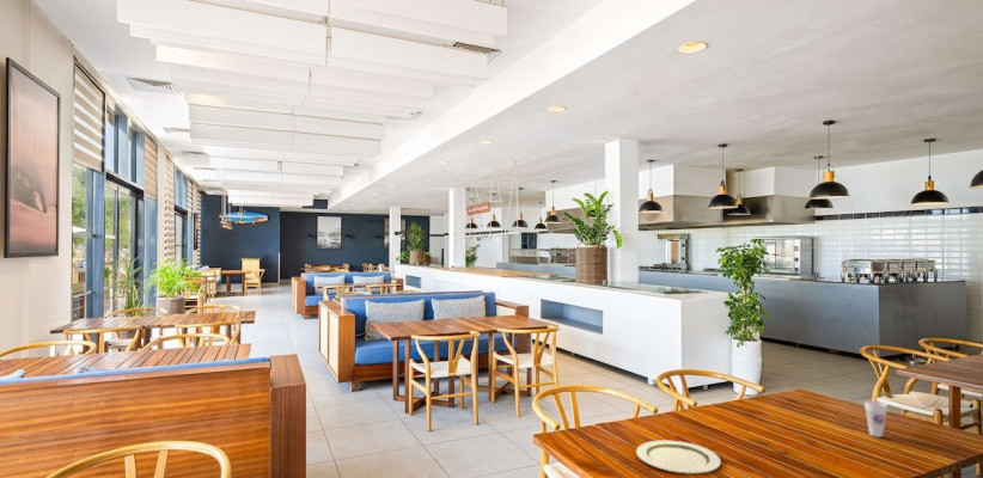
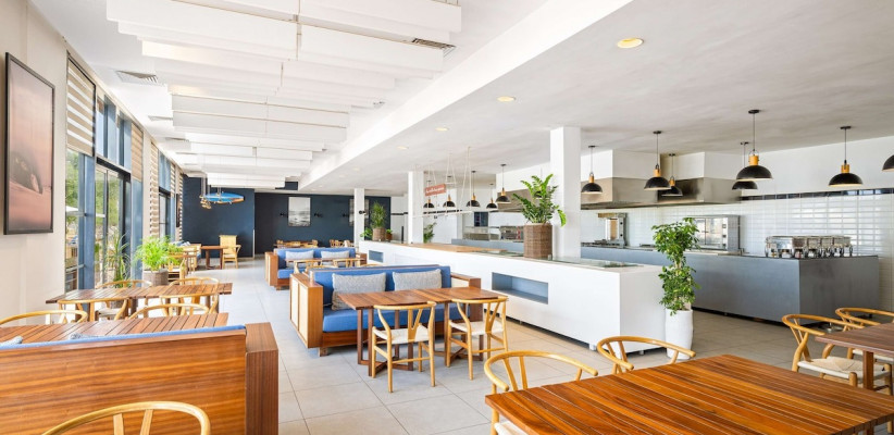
- plate [635,440,722,476]
- cup [863,399,889,439]
